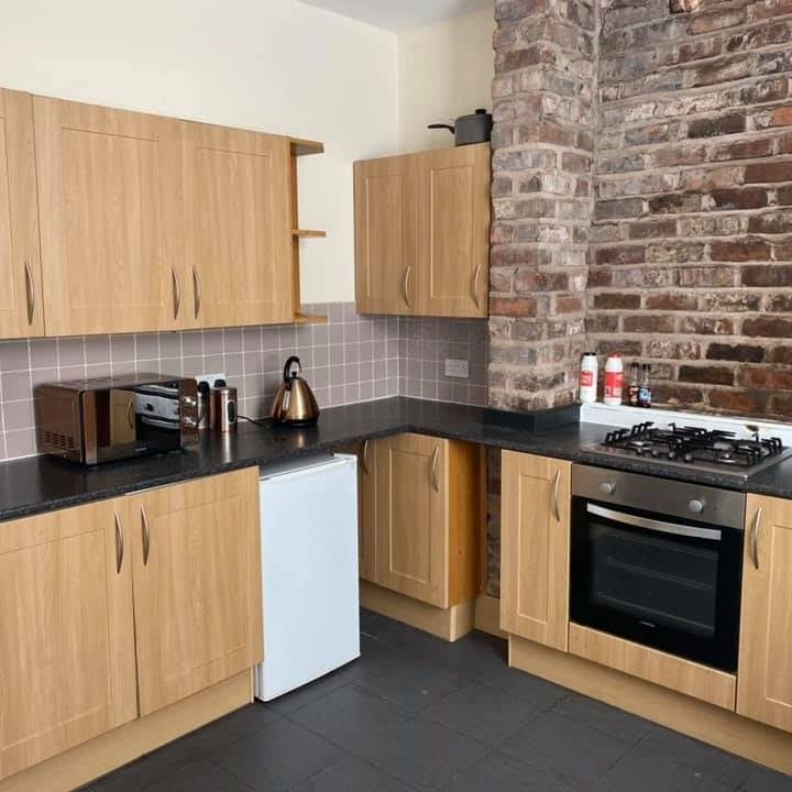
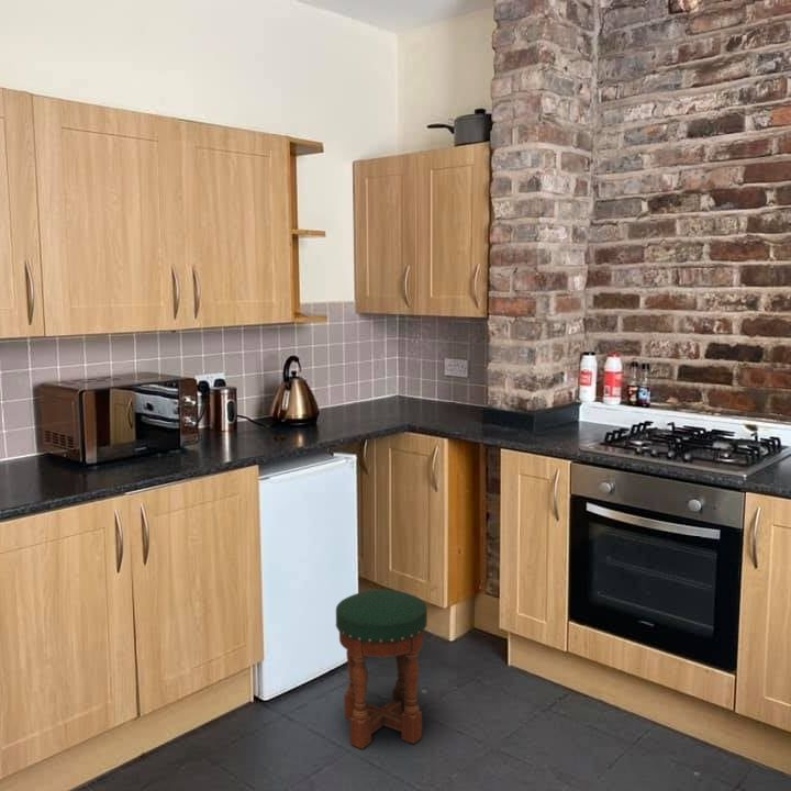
+ stool [335,589,428,750]
